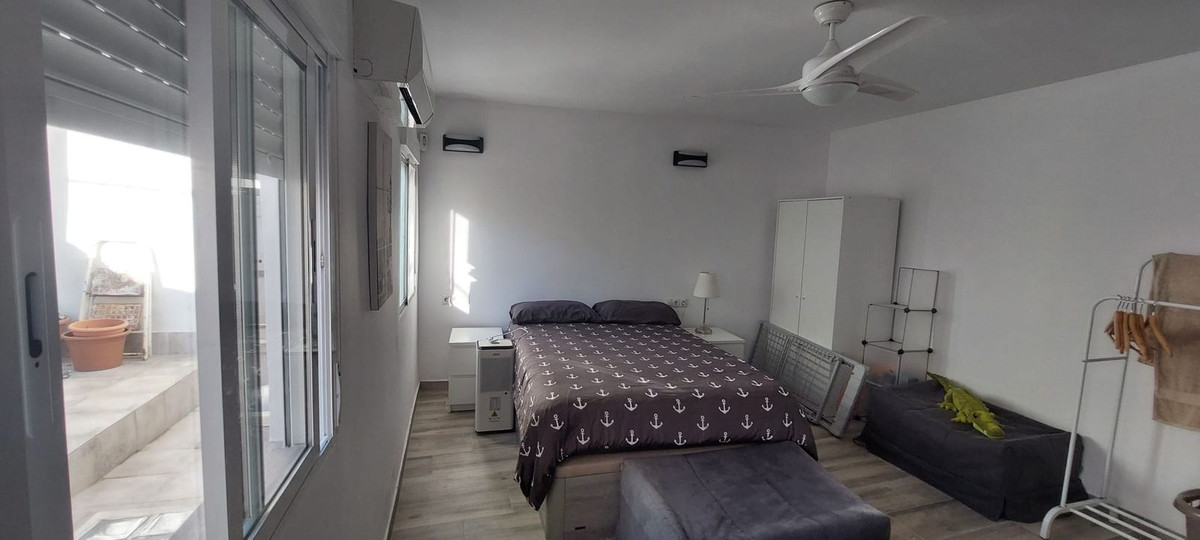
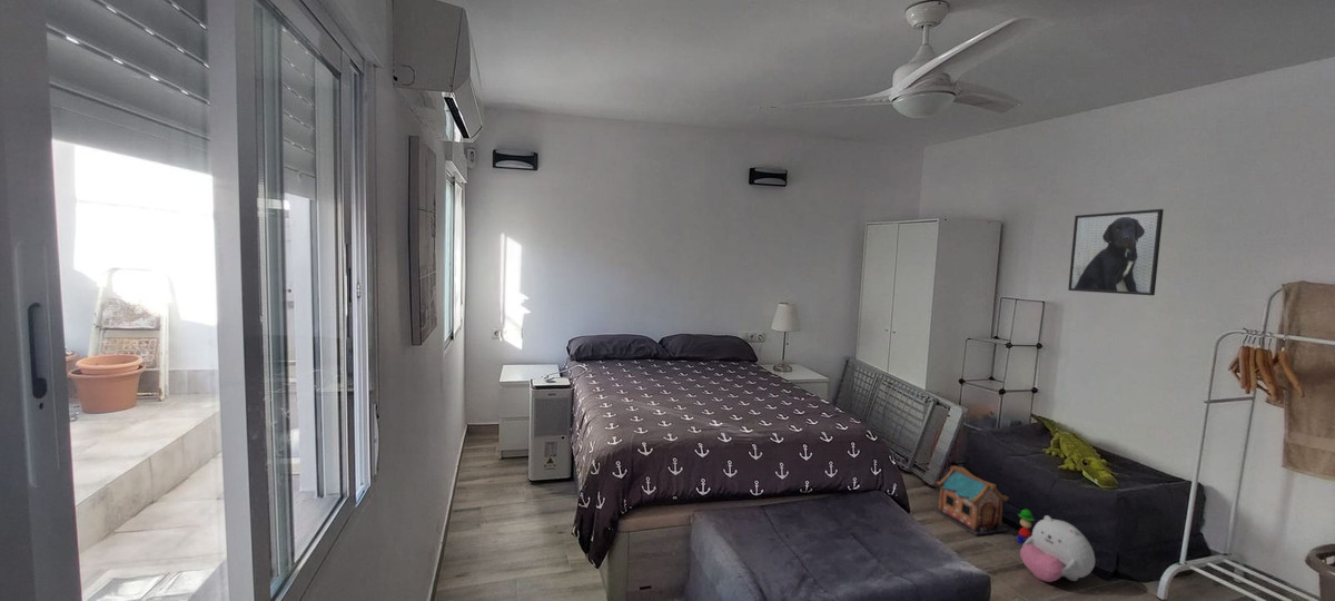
+ stacking toy [1016,509,1036,544]
+ toy house [933,465,1010,536]
+ plush toy [1019,514,1096,583]
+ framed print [1067,208,1165,296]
